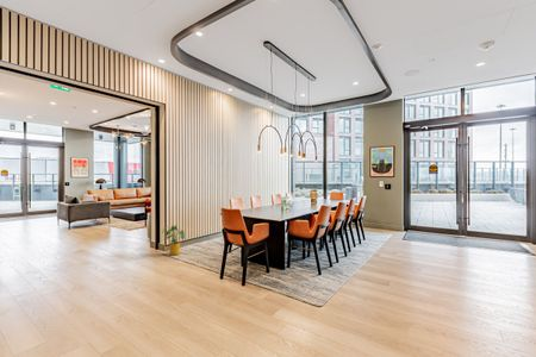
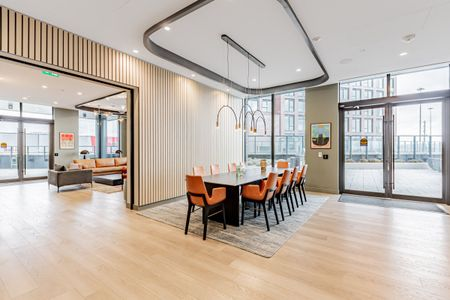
- house plant [161,224,186,256]
